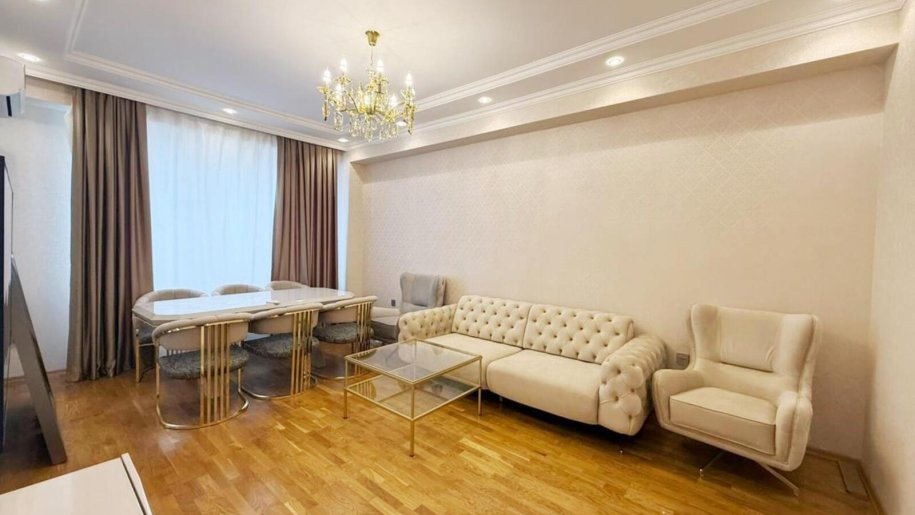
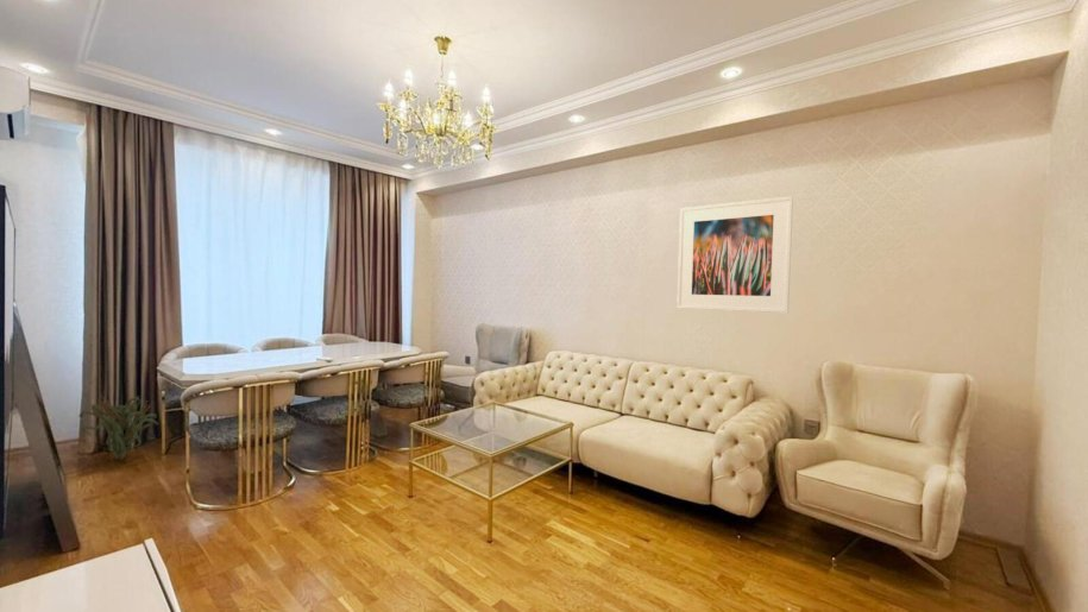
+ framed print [675,195,794,314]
+ decorative plant [78,393,161,461]
